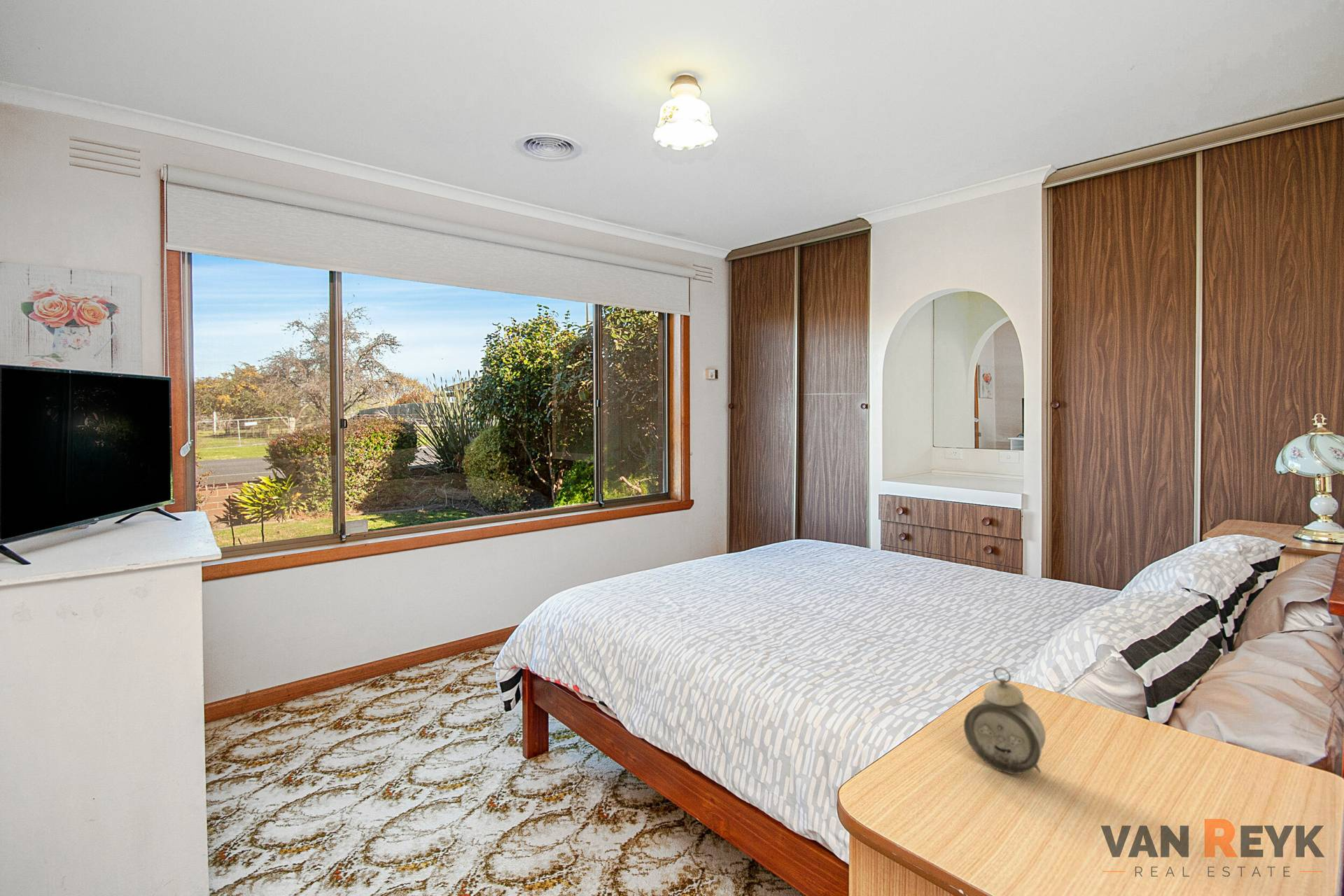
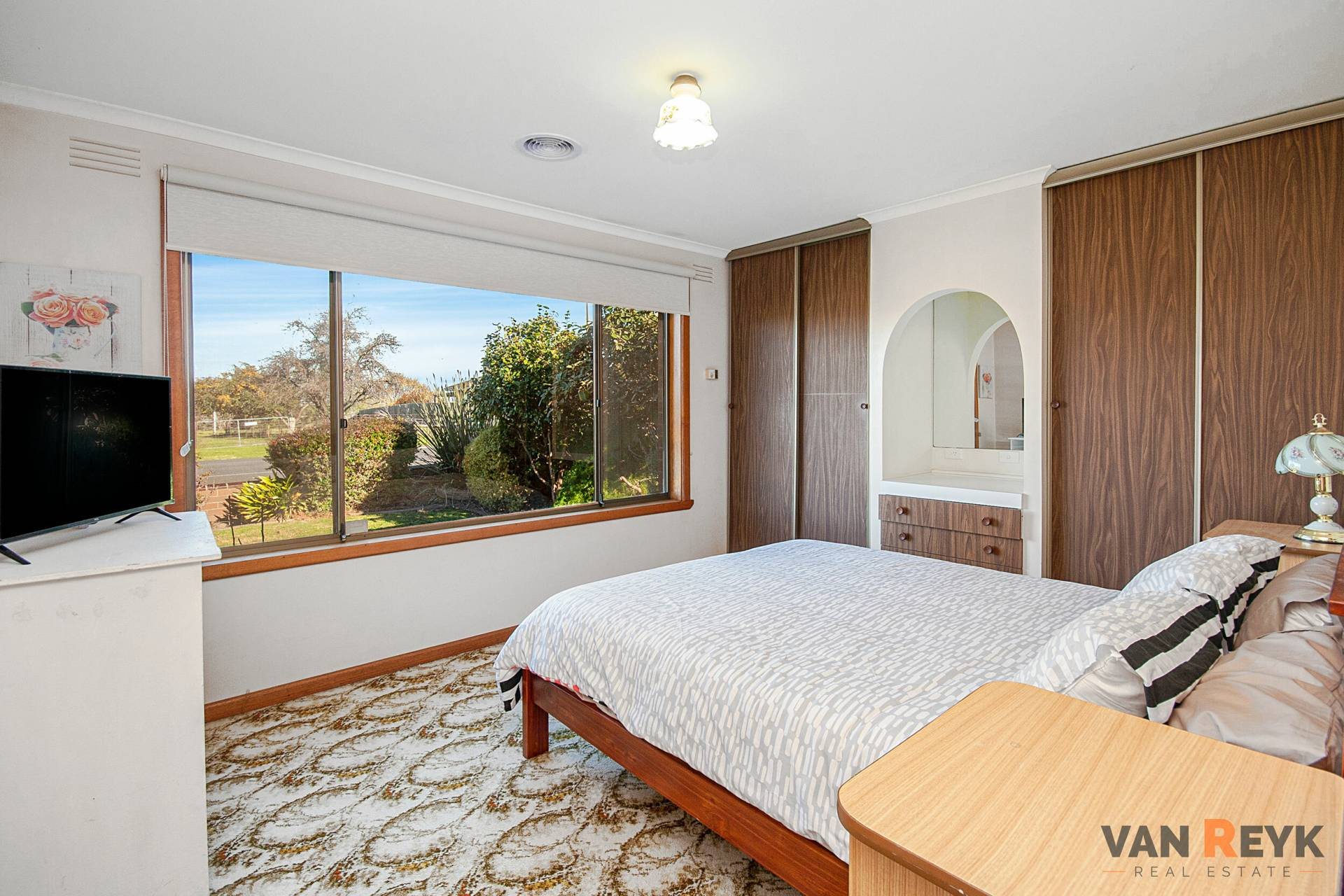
- alarm clock [963,666,1047,775]
